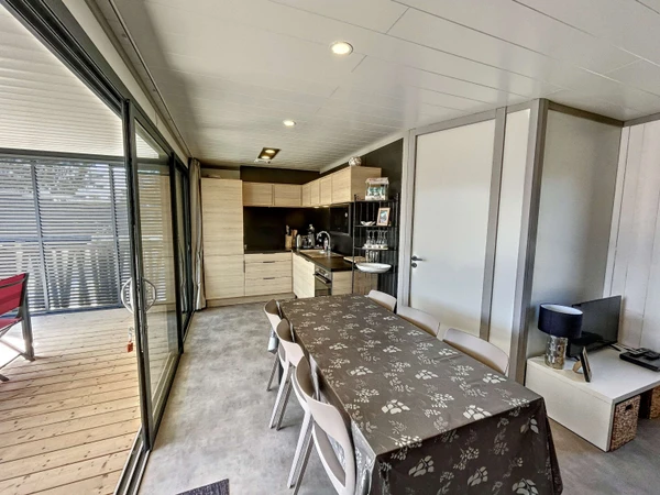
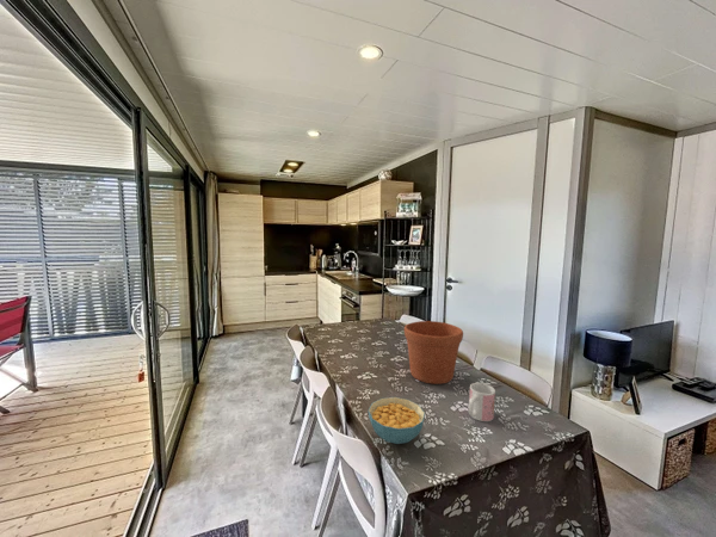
+ mug [467,382,496,422]
+ flower pot [403,320,464,385]
+ cereal bowl [368,396,426,445]
